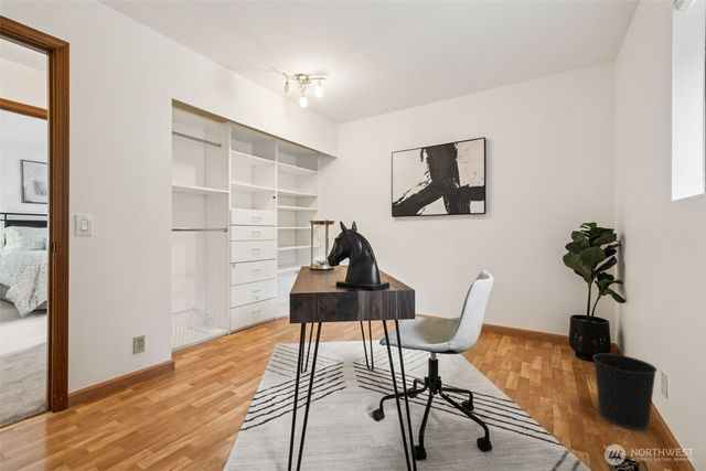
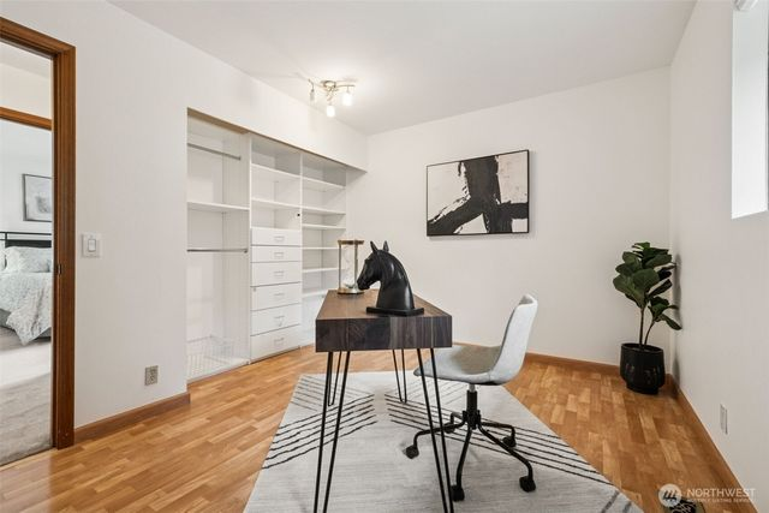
- wastebasket [592,353,659,431]
